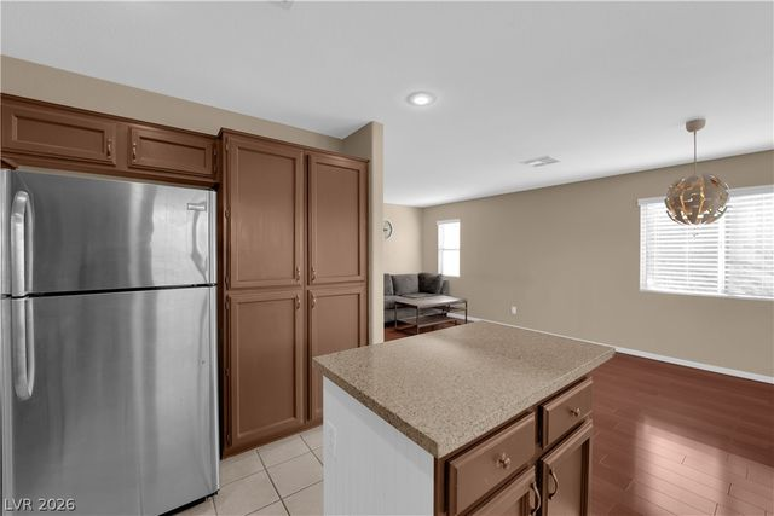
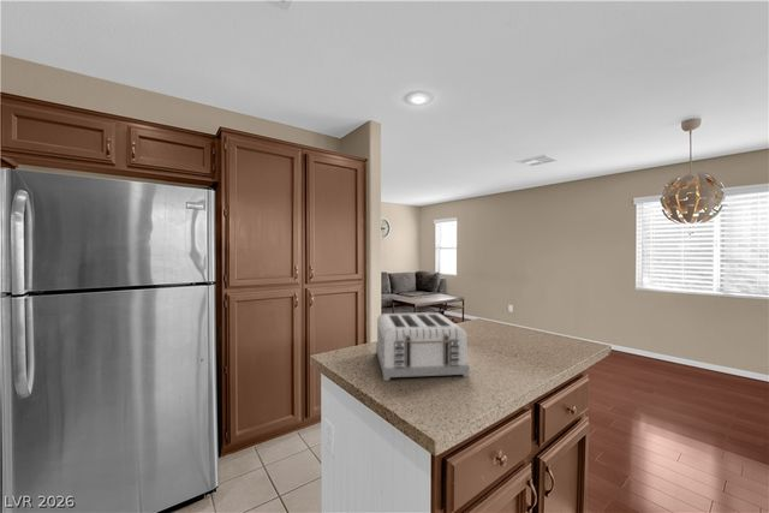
+ toaster [375,311,470,382]
